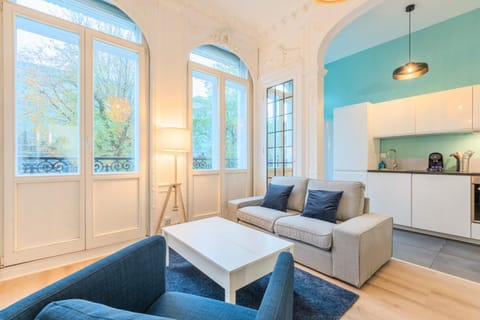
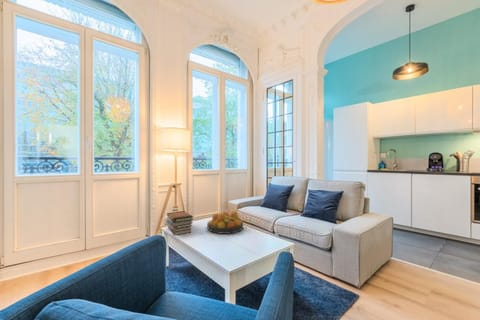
+ fruit bowl [206,210,244,235]
+ book stack [165,210,195,236]
